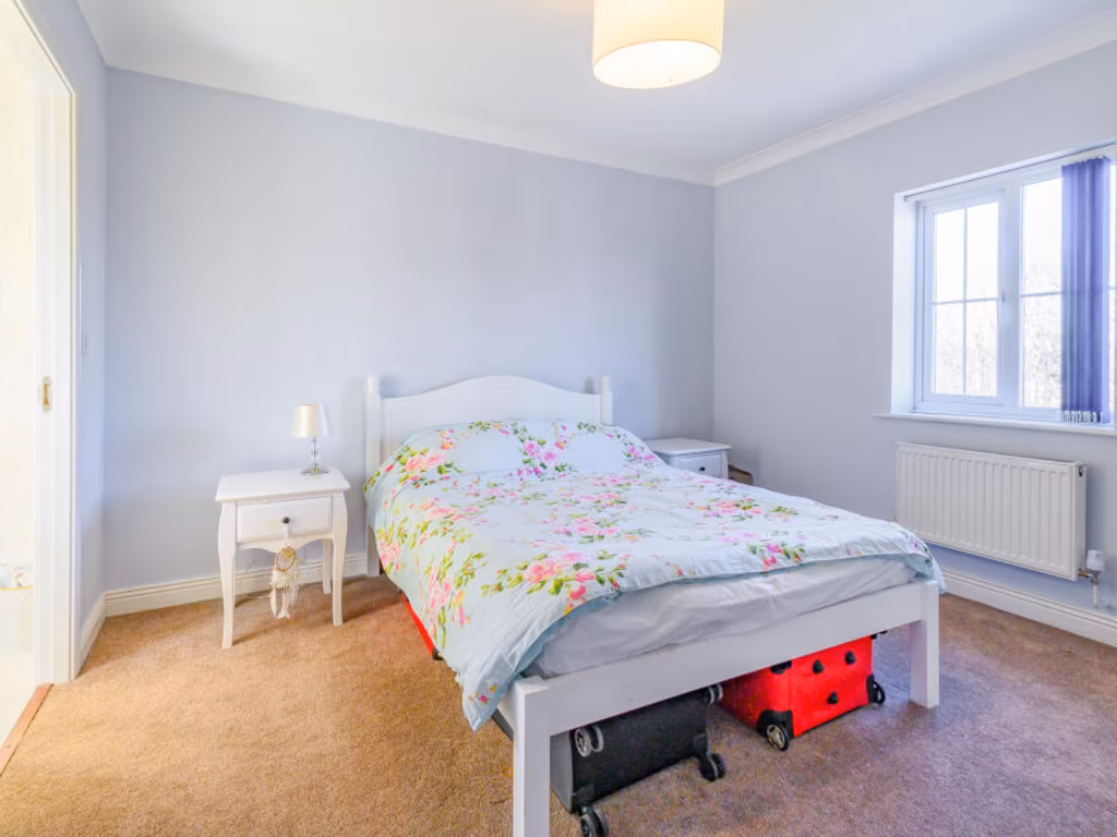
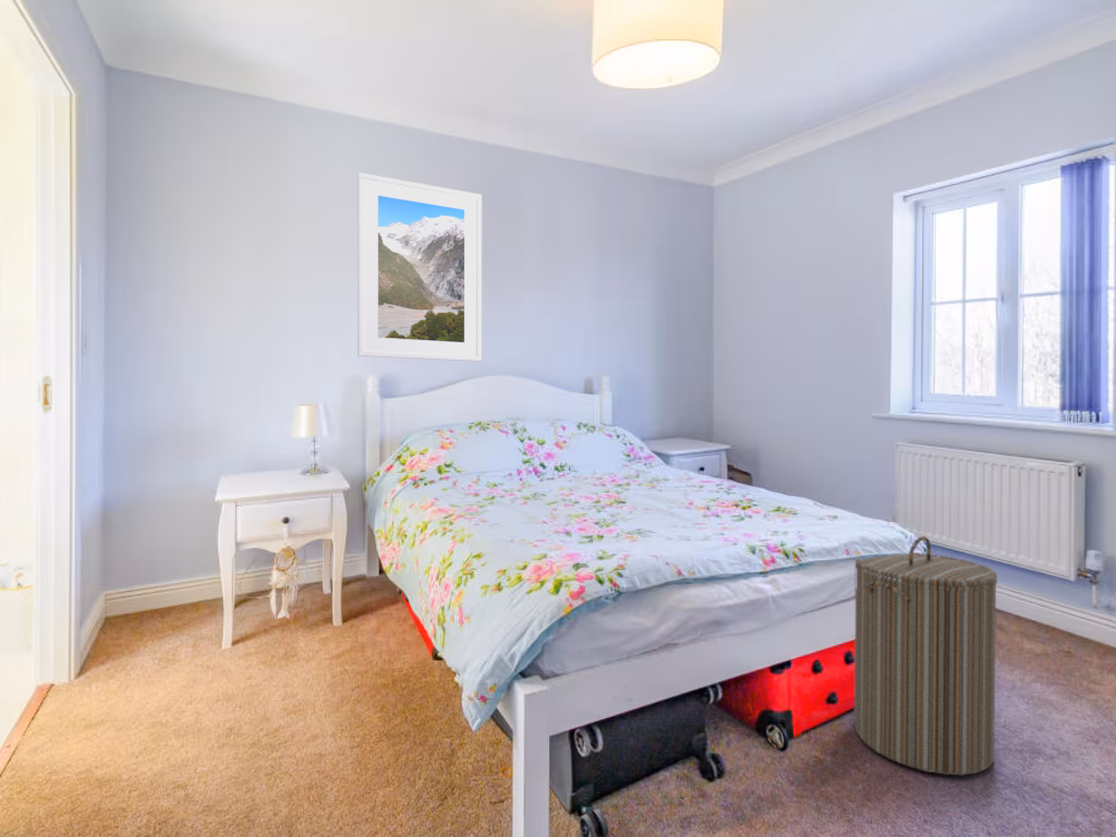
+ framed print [356,171,483,363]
+ laundry hamper [853,535,998,776]
